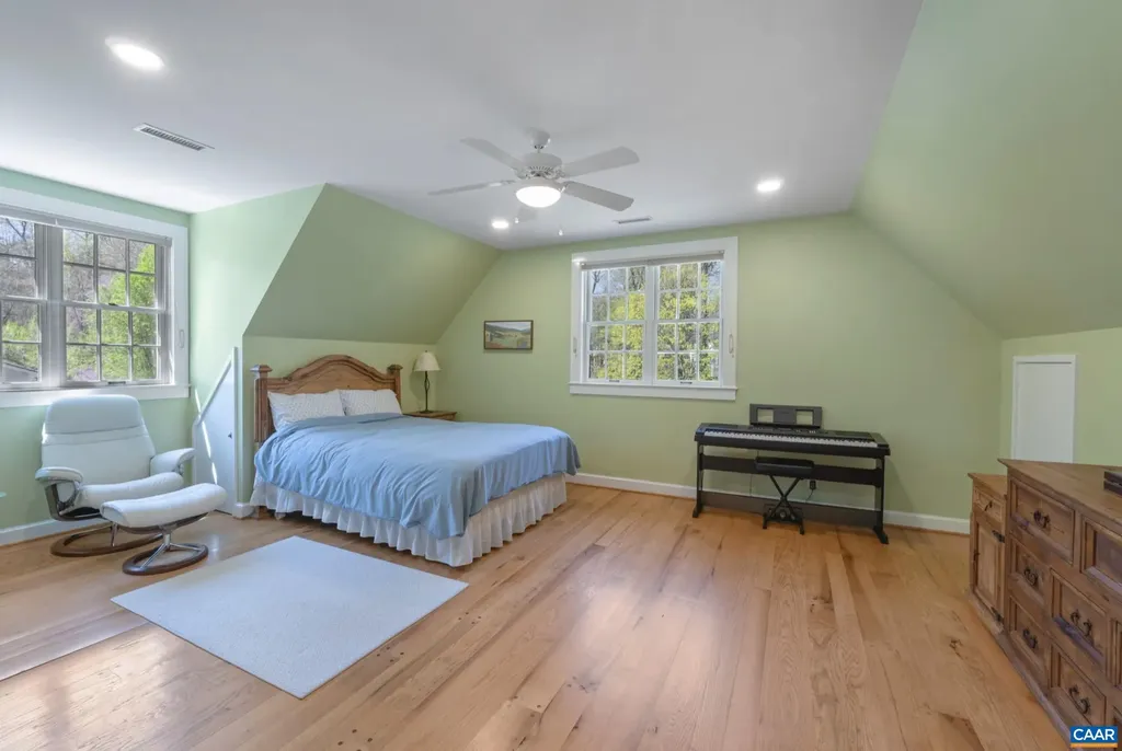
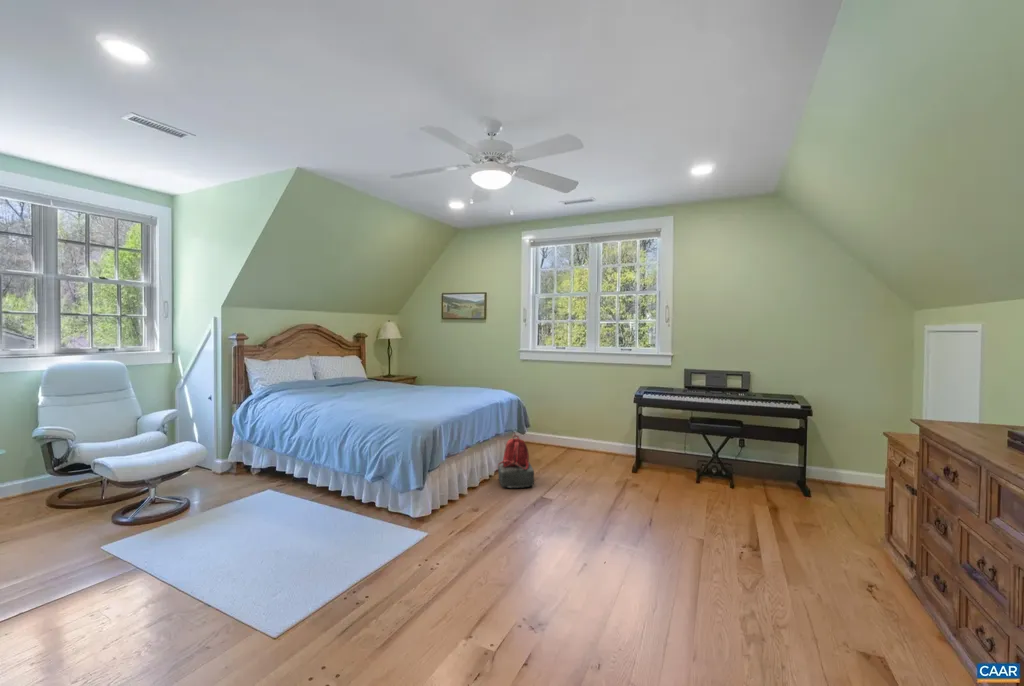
+ backpack [497,434,535,489]
